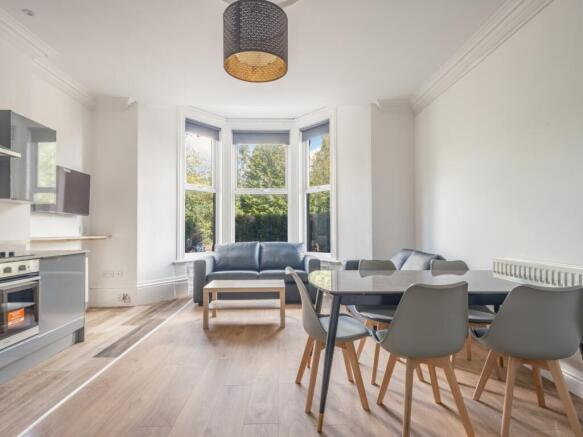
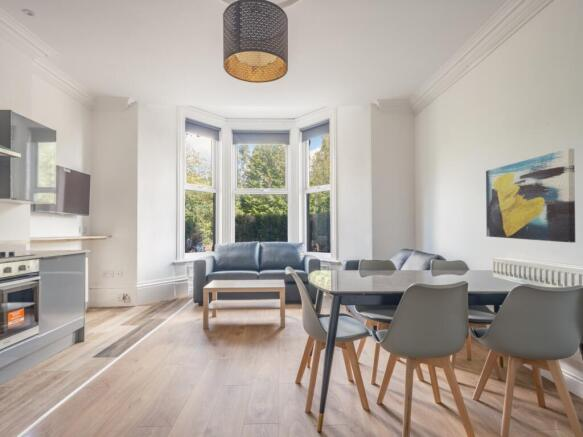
+ wall art [485,148,576,243]
